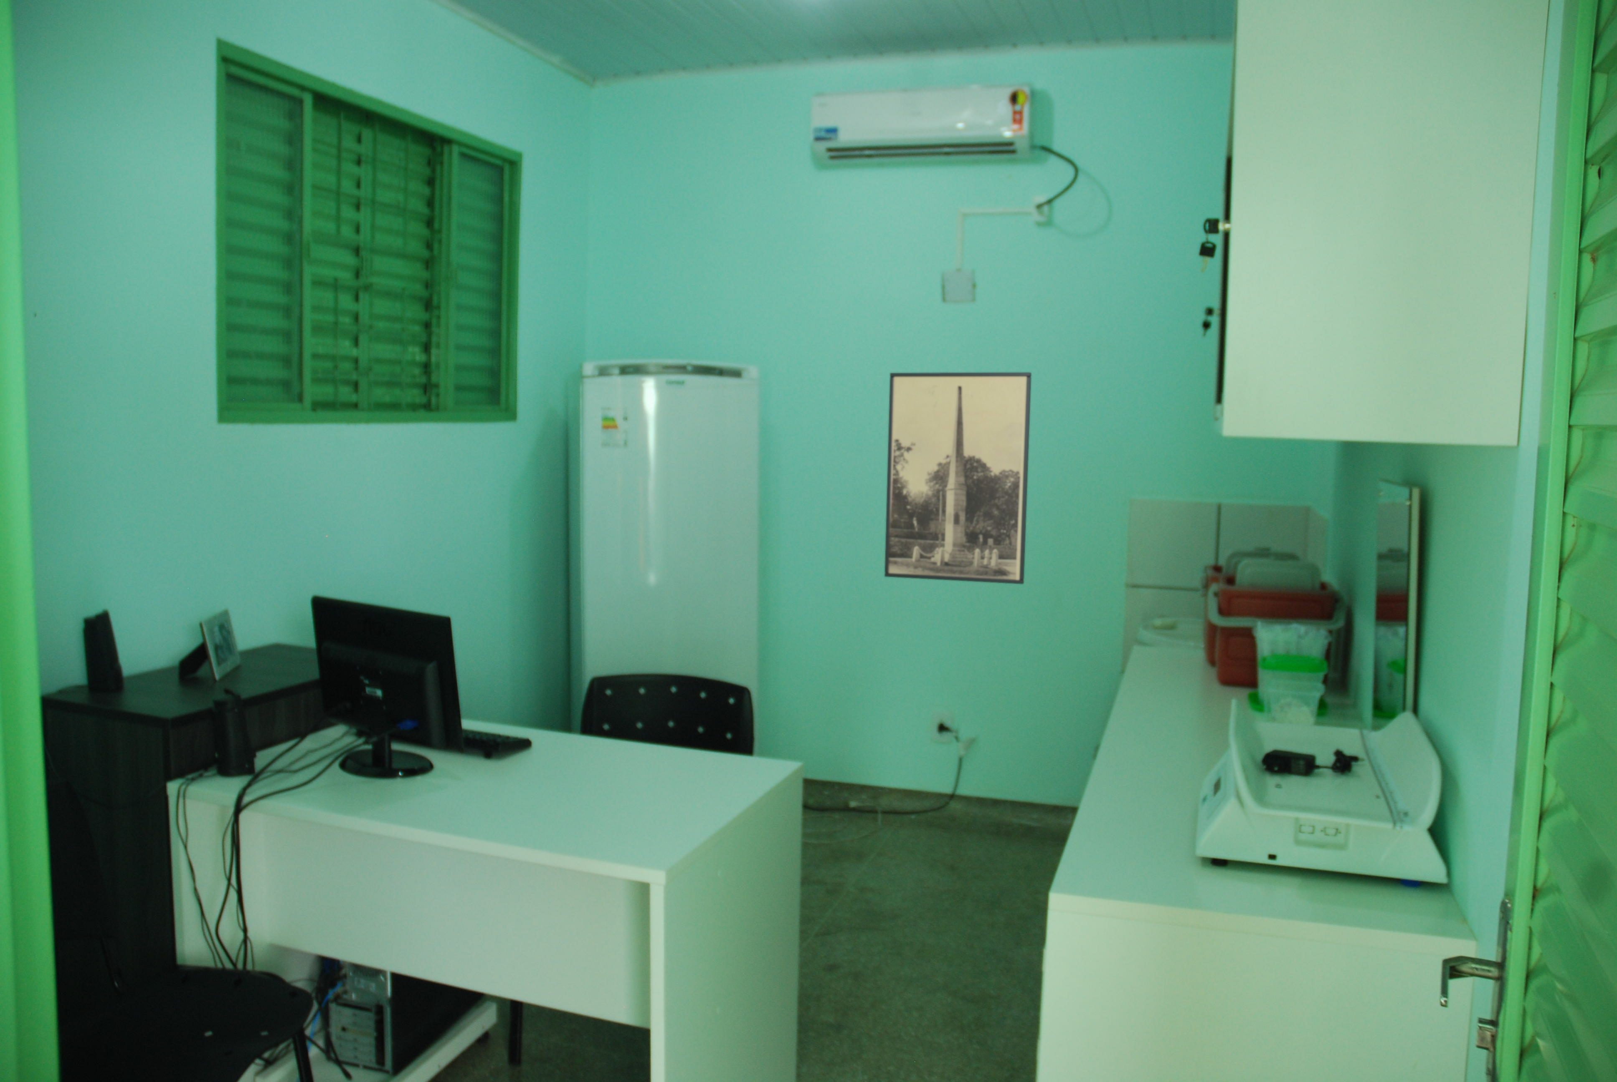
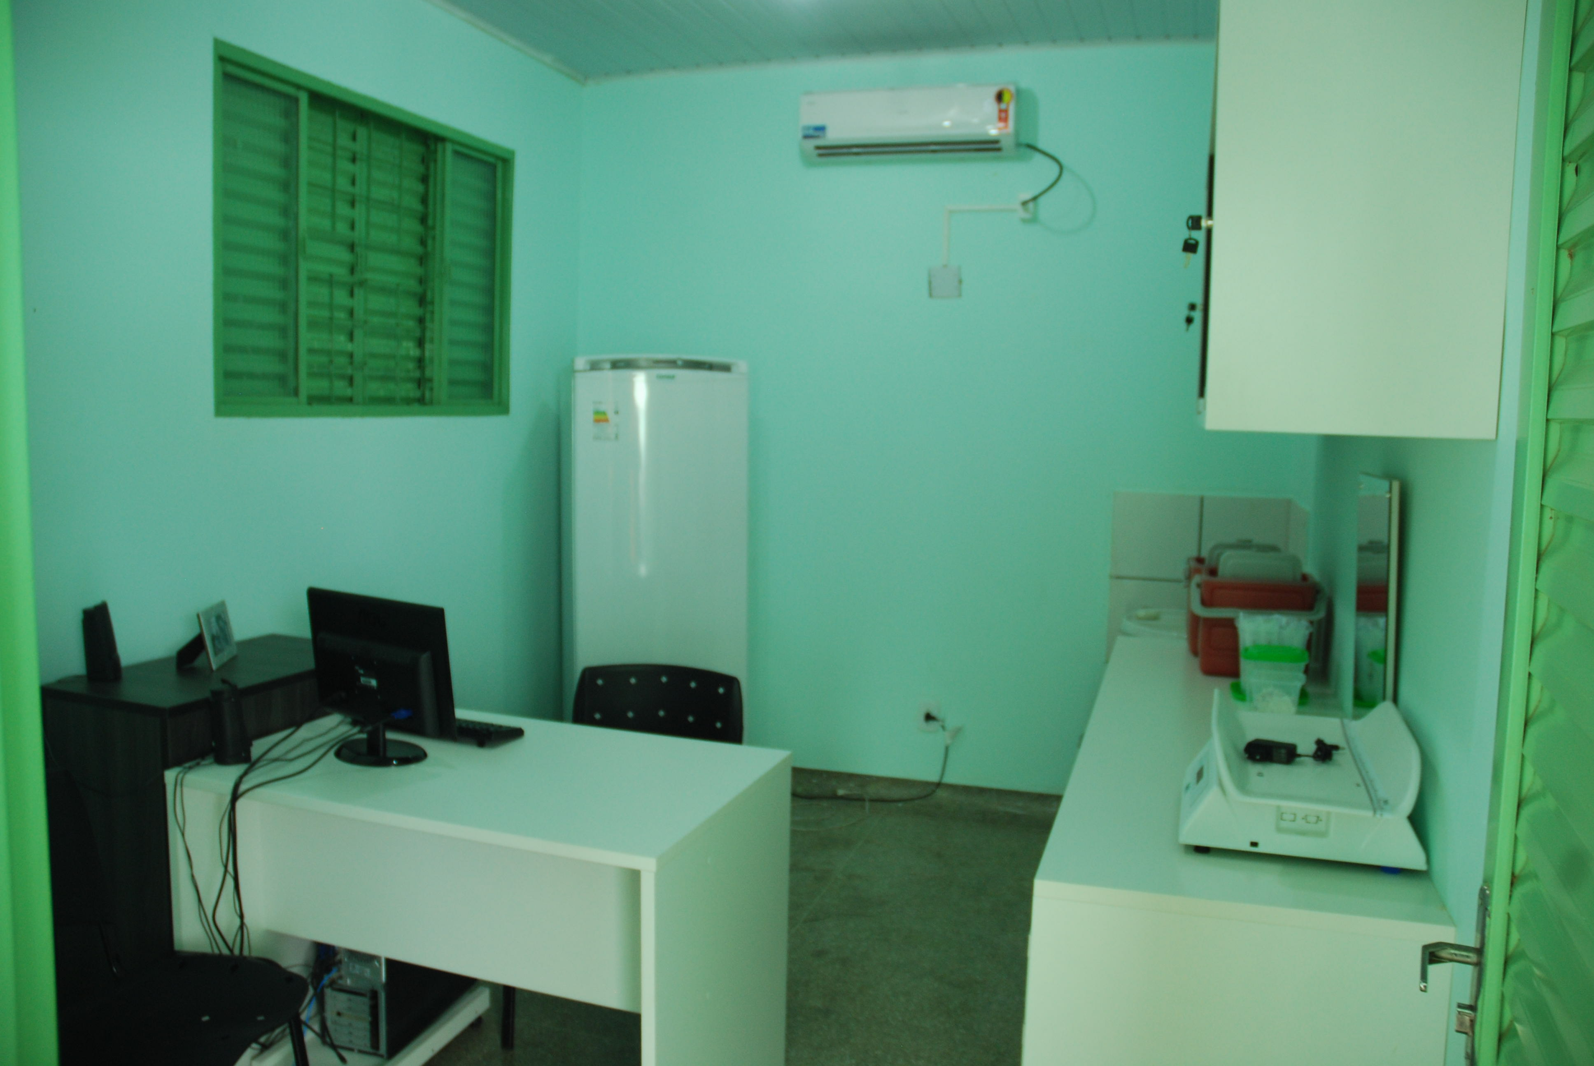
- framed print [884,372,1033,584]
